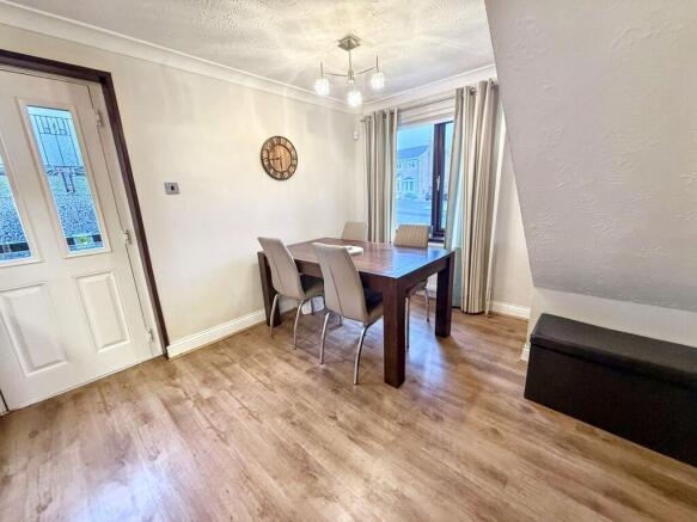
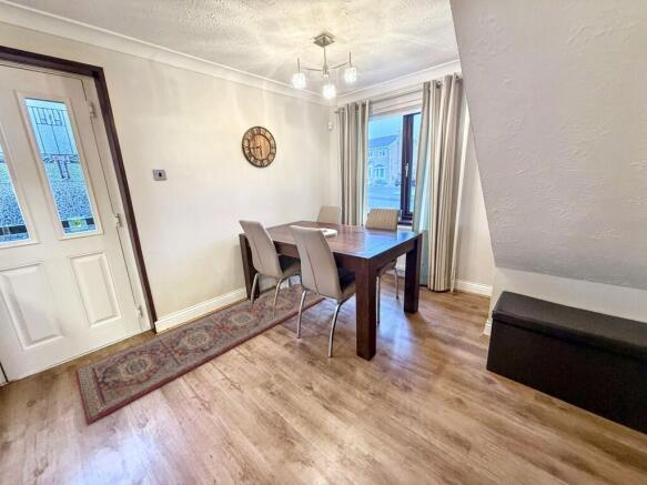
+ rug [74,282,326,425]
